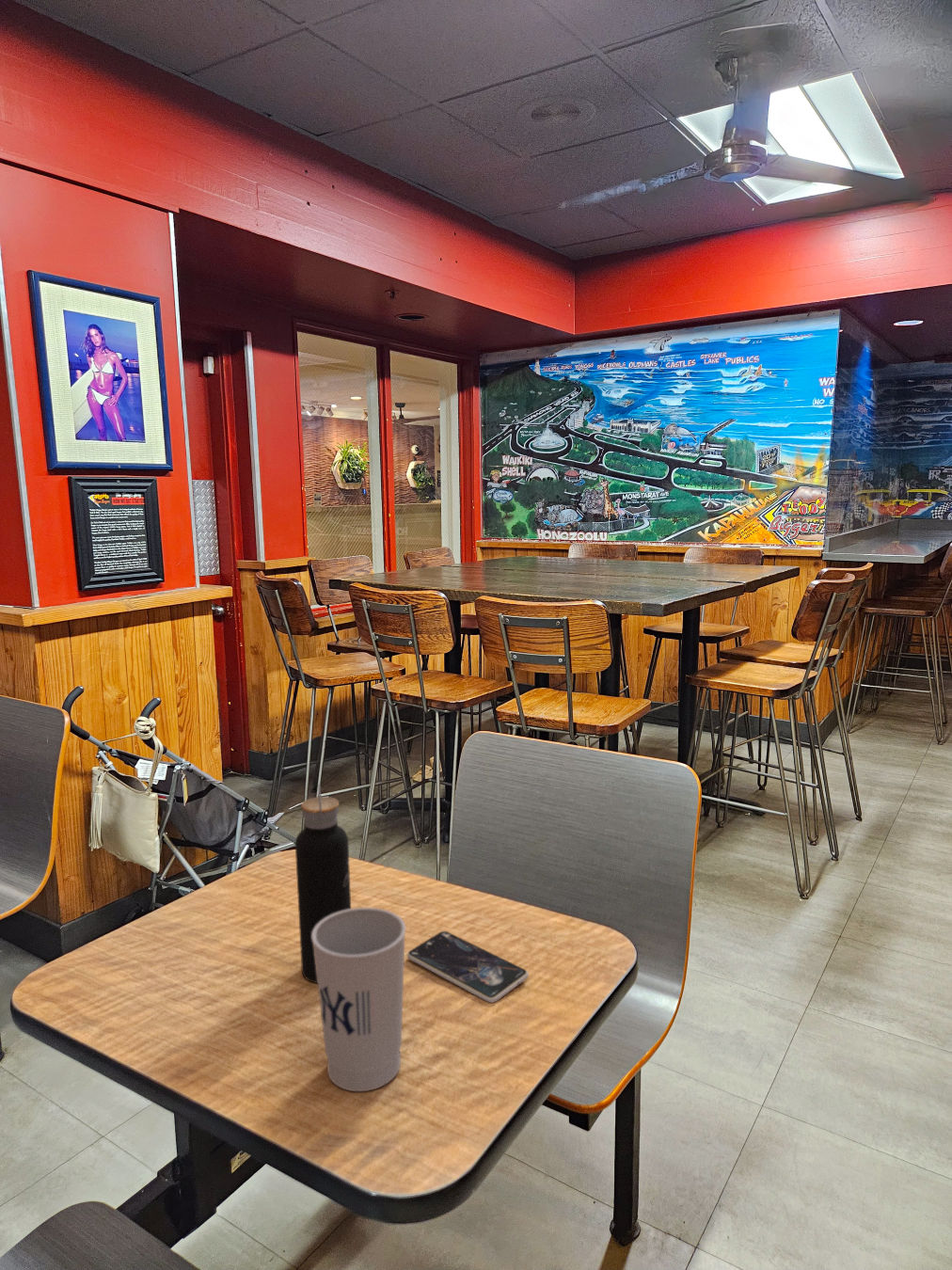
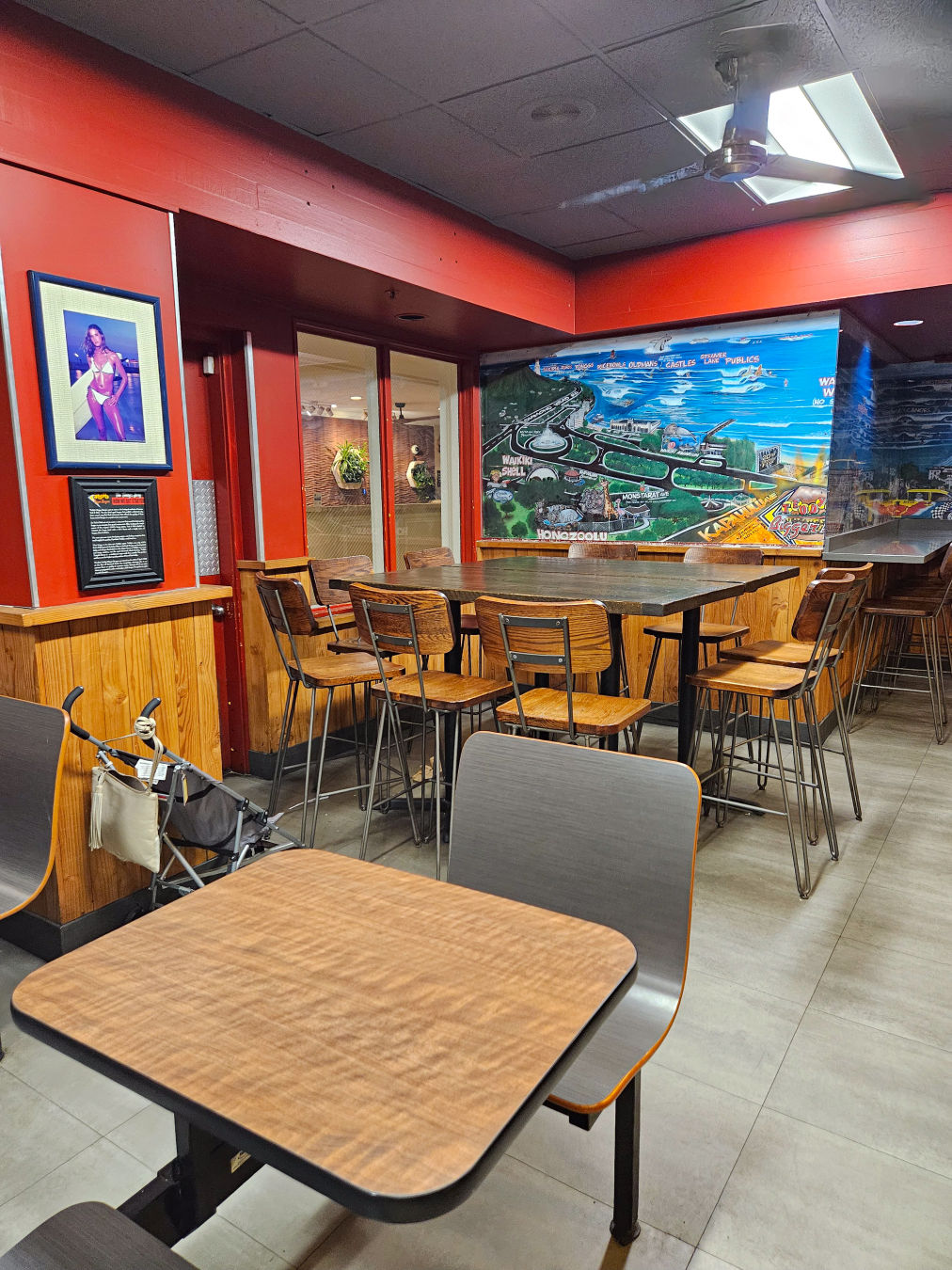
- smartphone [406,930,530,1004]
- cup [312,907,406,1092]
- water bottle [294,783,352,984]
